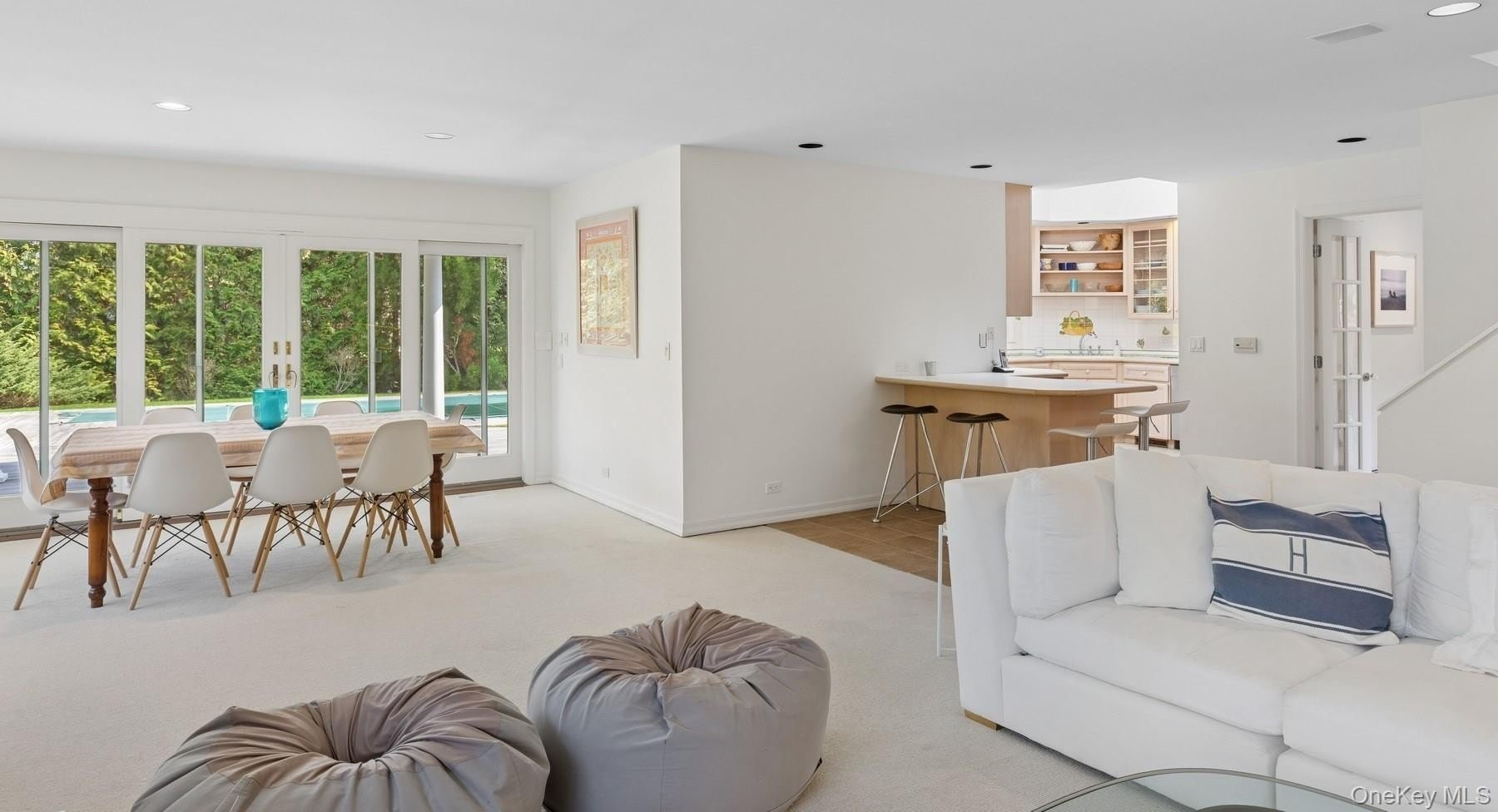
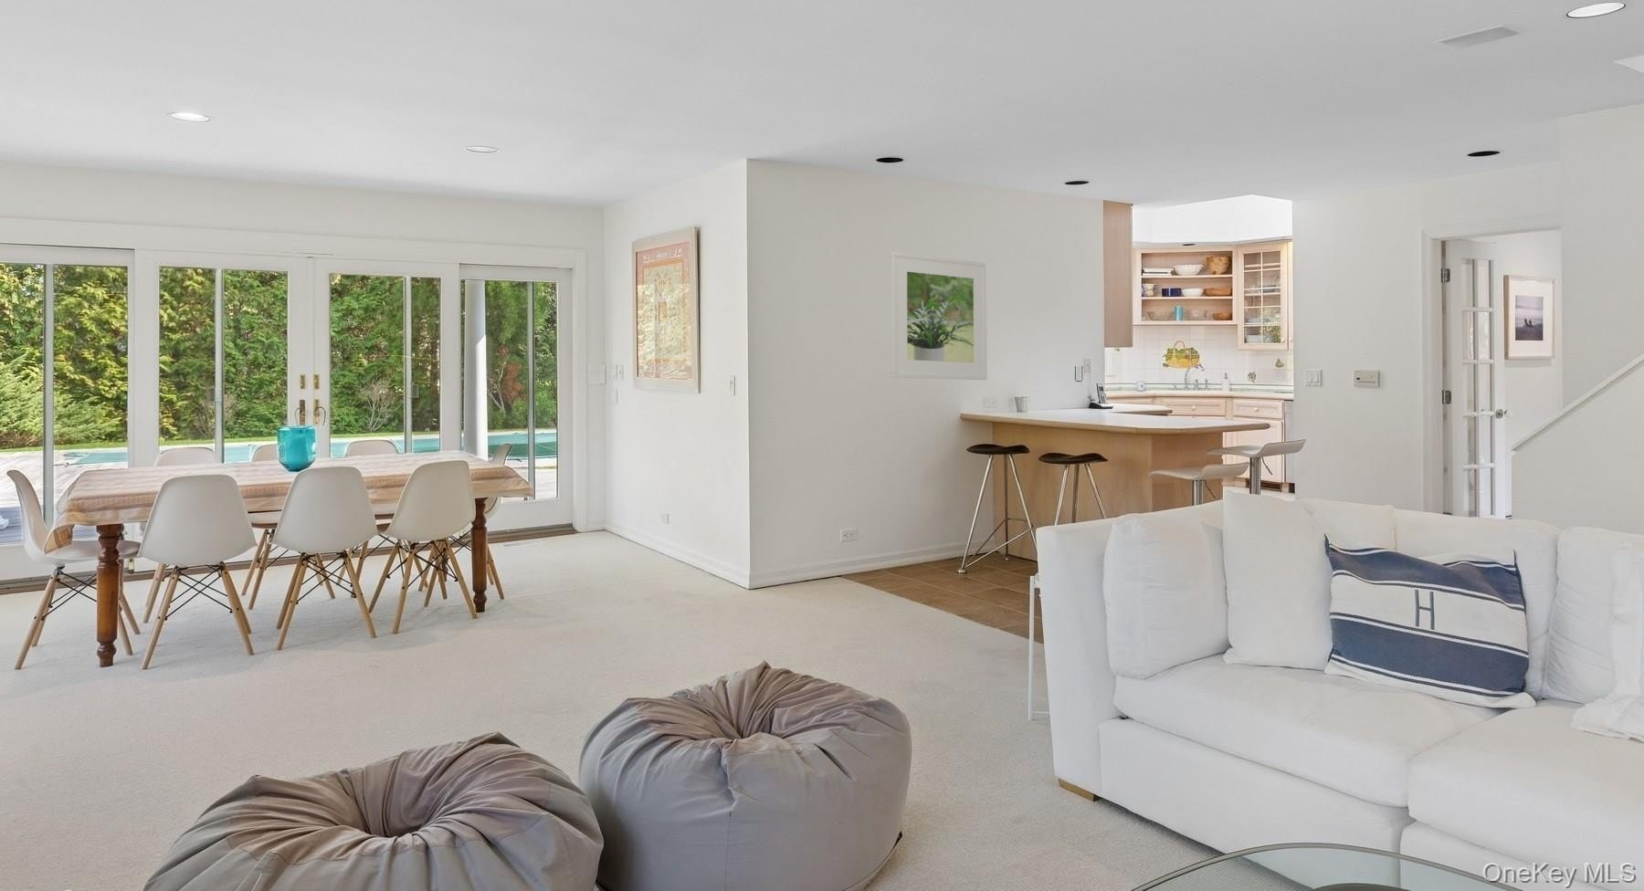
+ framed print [890,251,988,381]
